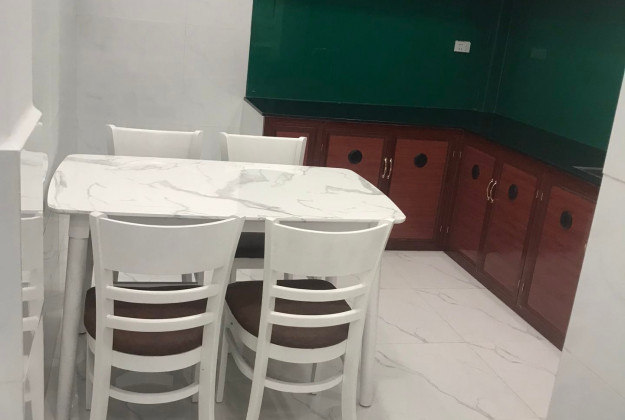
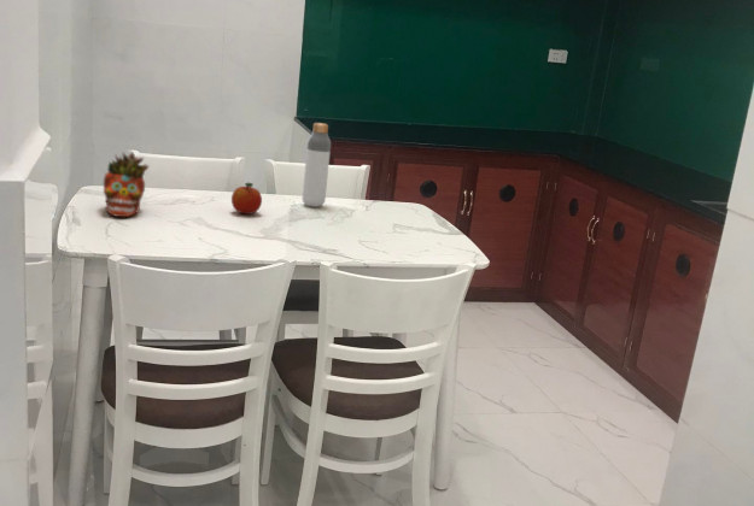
+ bottle [302,122,332,208]
+ fruit [230,182,263,216]
+ succulent planter [103,151,151,218]
